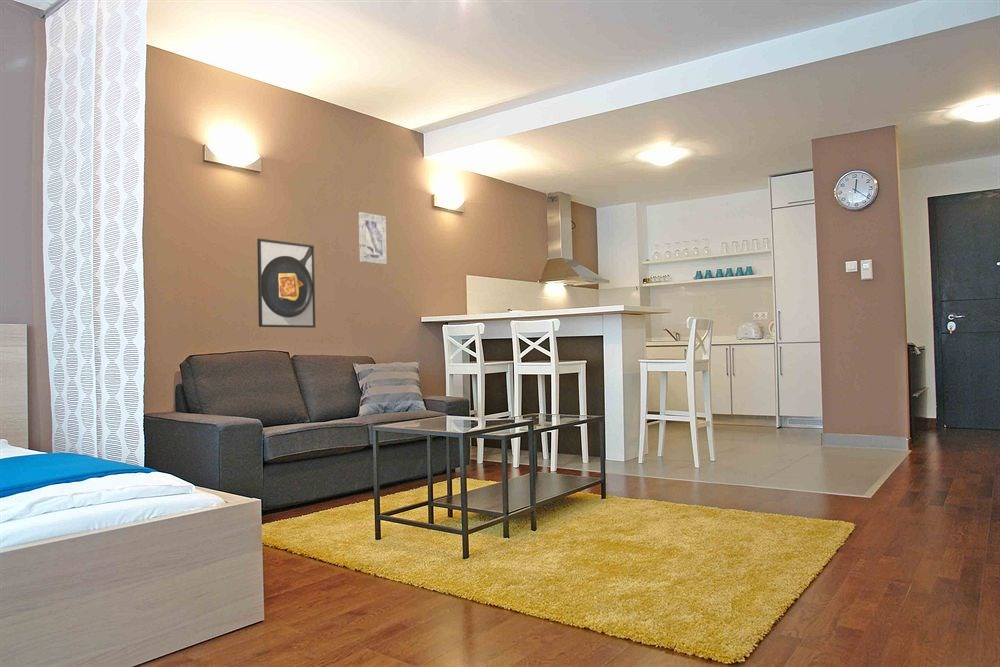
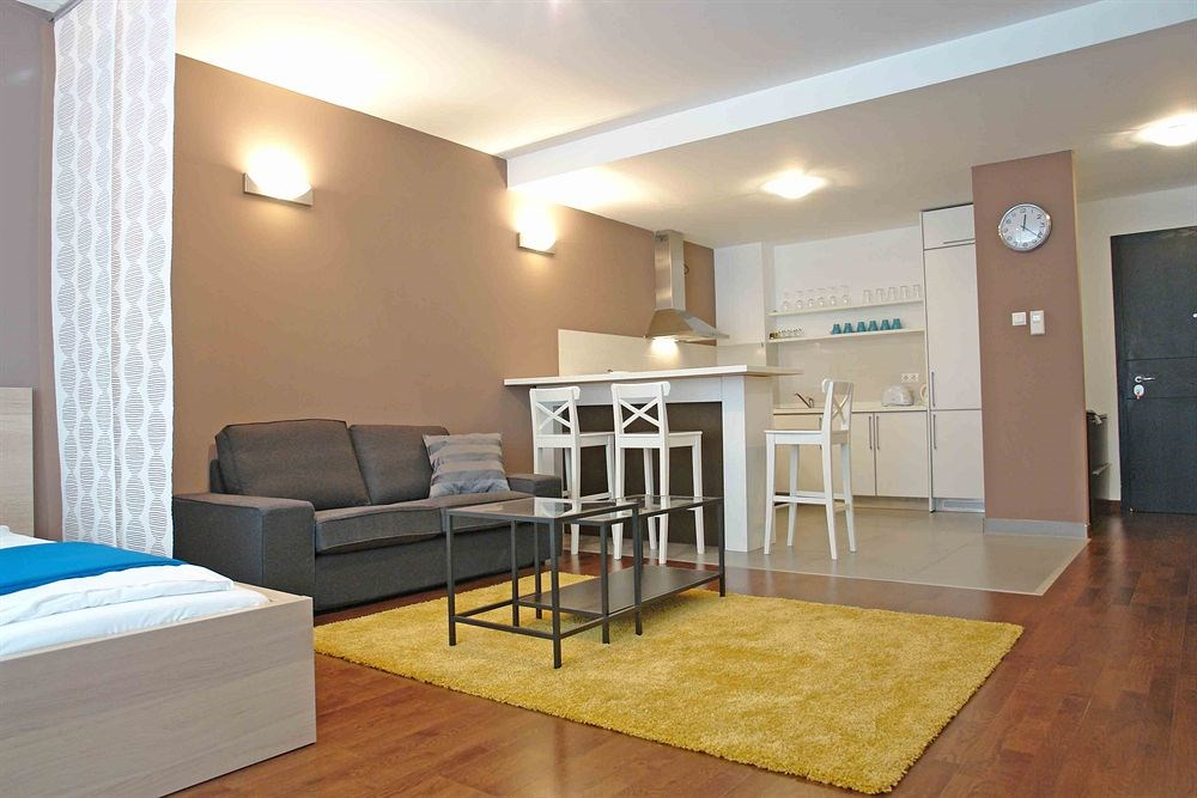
- wall art [358,211,388,265]
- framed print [256,238,316,329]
